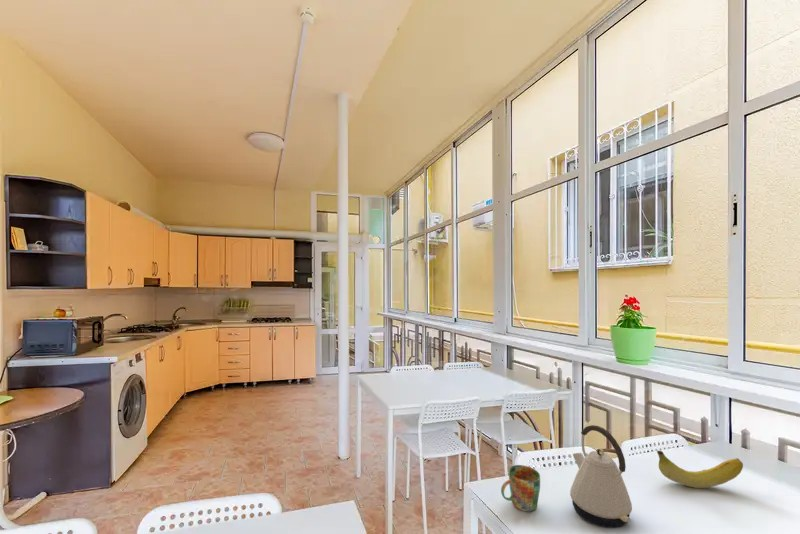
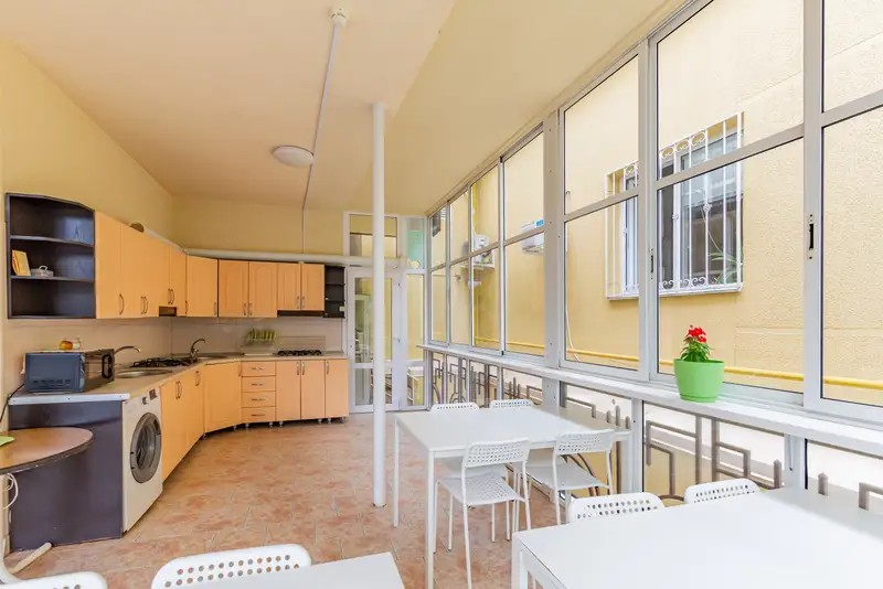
- mug [500,464,541,513]
- kettle [569,424,633,529]
- fruit [656,450,744,489]
